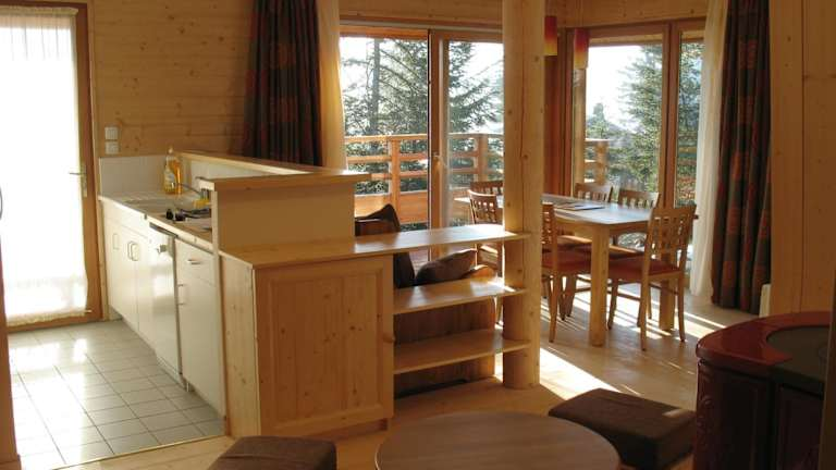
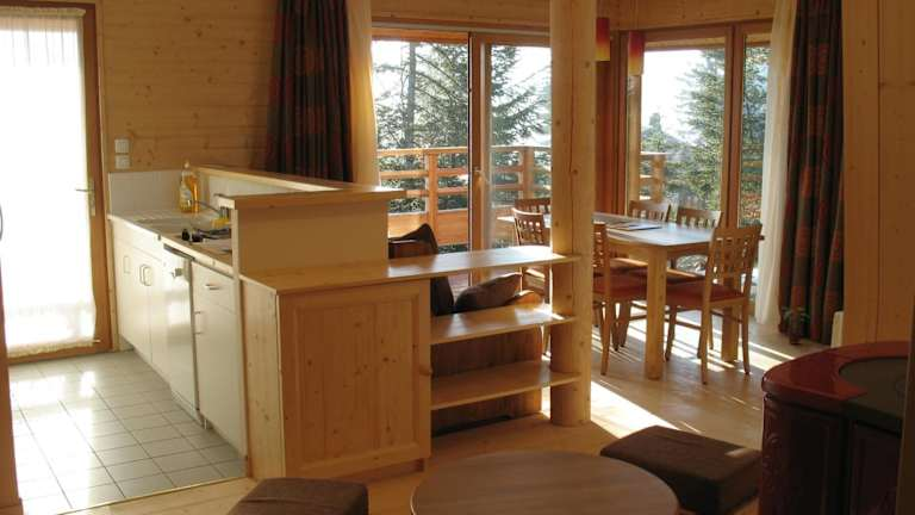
+ potted plant [777,306,813,346]
